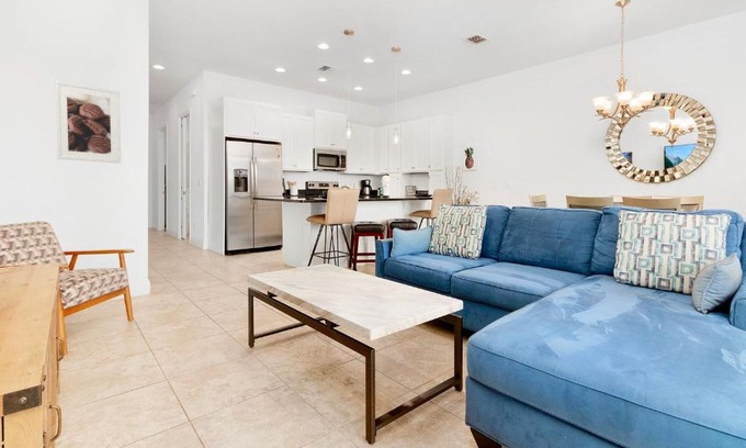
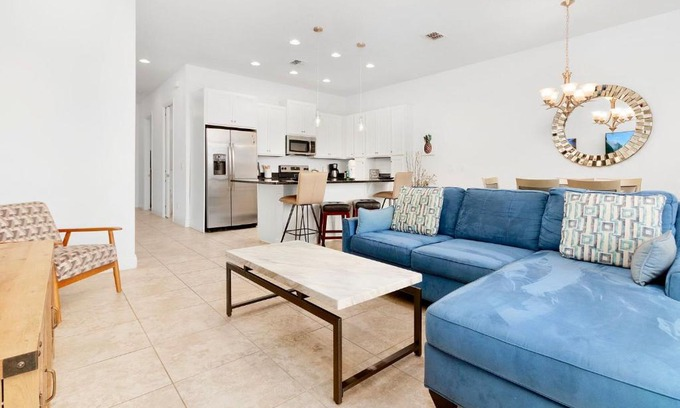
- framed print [54,80,122,164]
